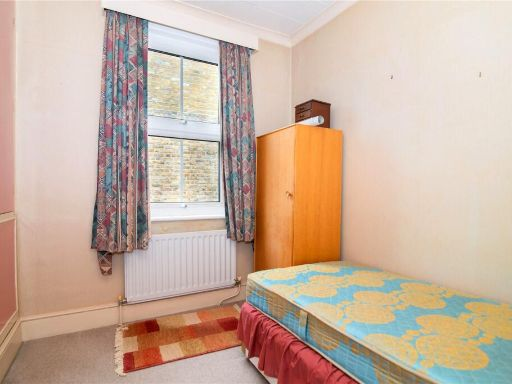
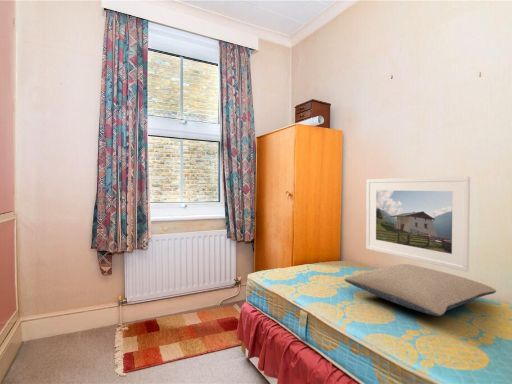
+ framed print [365,176,471,273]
+ pillow [343,263,497,317]
